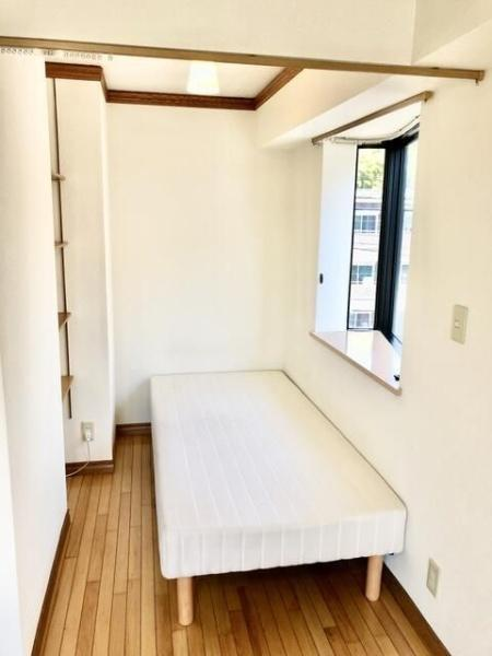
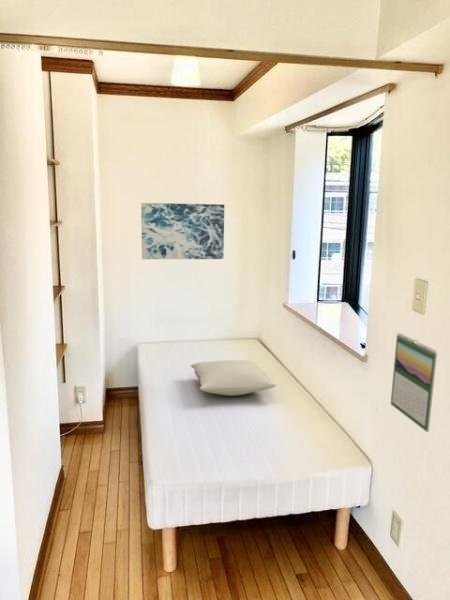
+ pillow [190,359,277,397]
+ wall art [140,202,225,260]
+ calendar [390,332,438,433]
